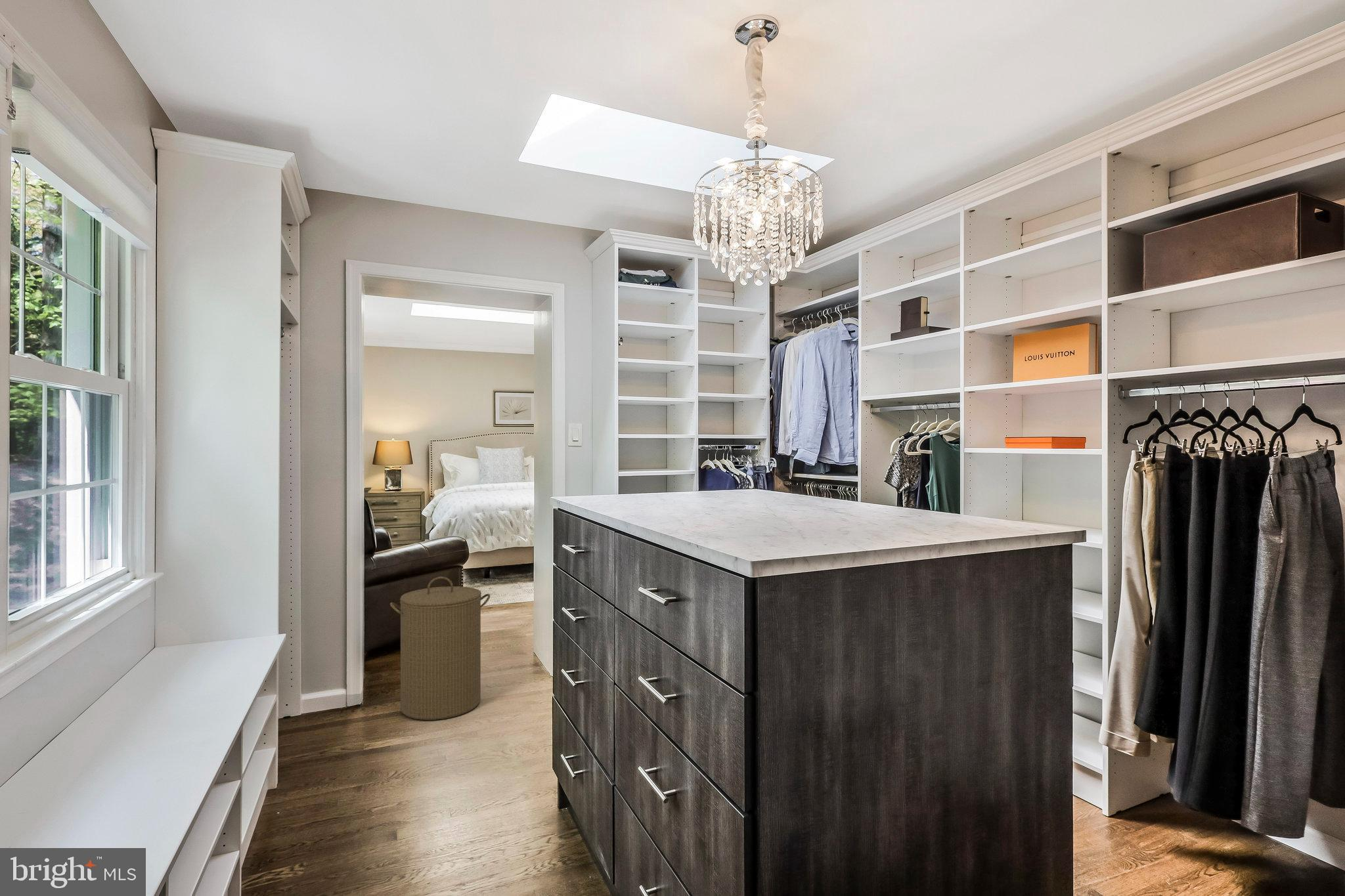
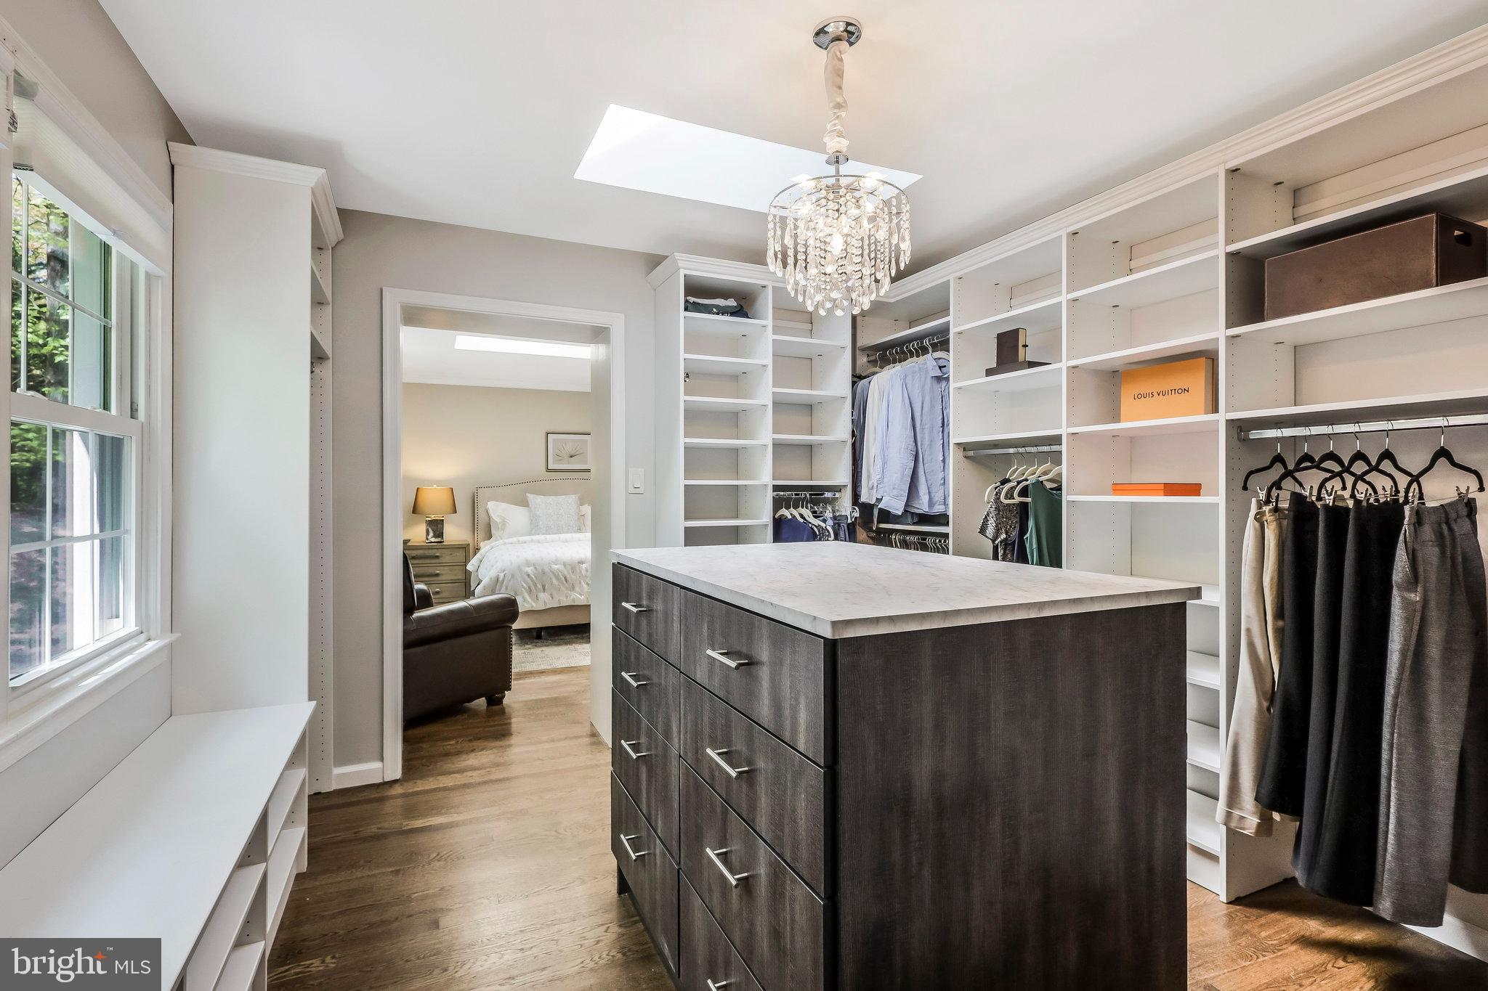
- laundry hamper [389,576,491,721]
